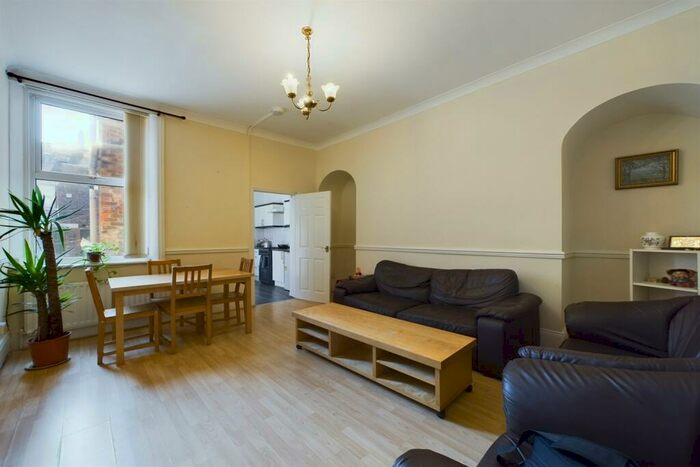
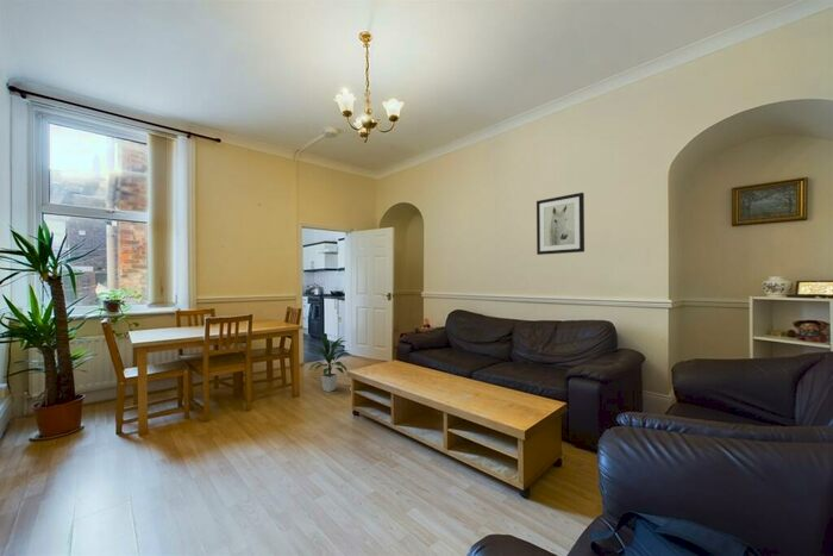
+ wall art [536,192,585,256]
+ indoor plant [307,332,347,393]
